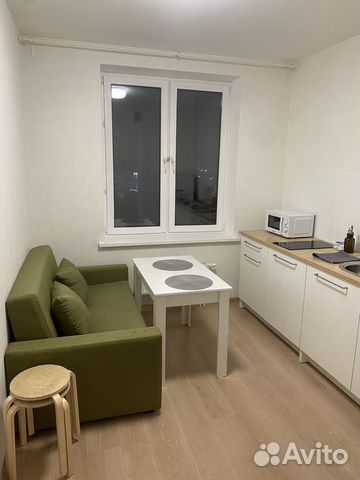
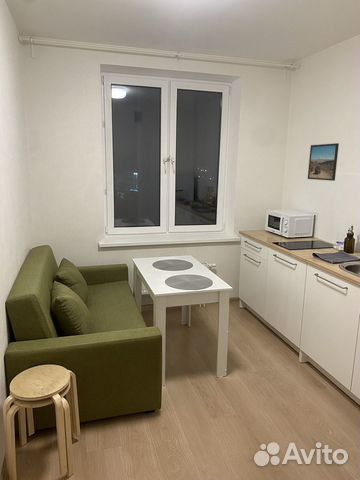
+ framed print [307,142,340,182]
